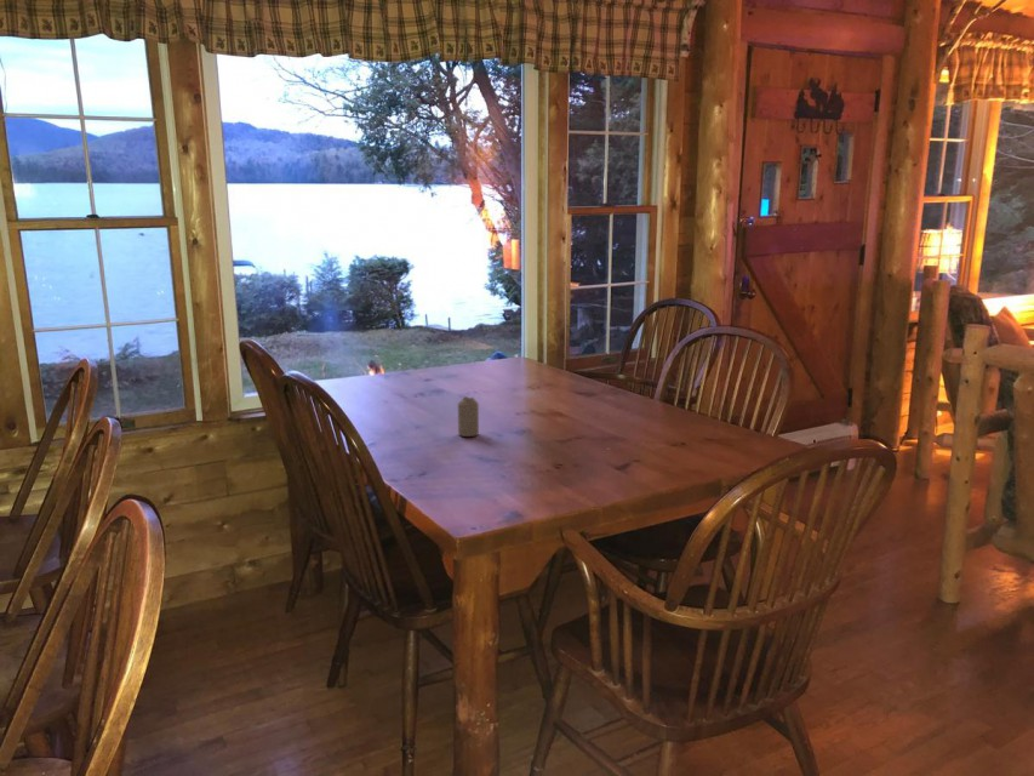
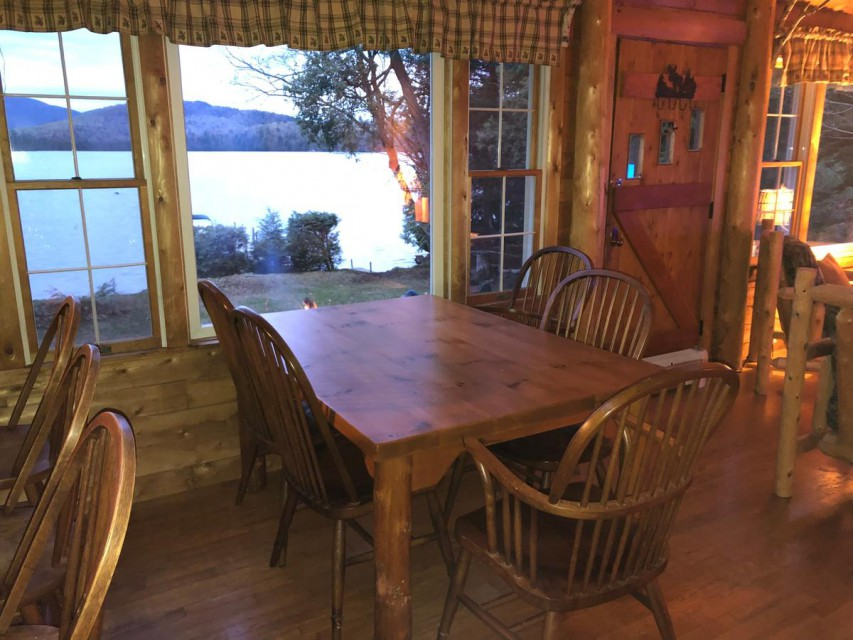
- candle [457,395,480,438]
